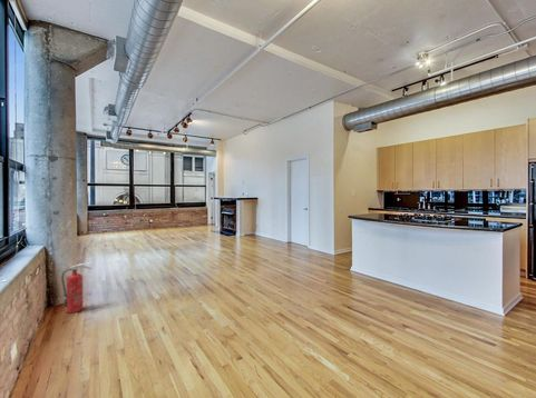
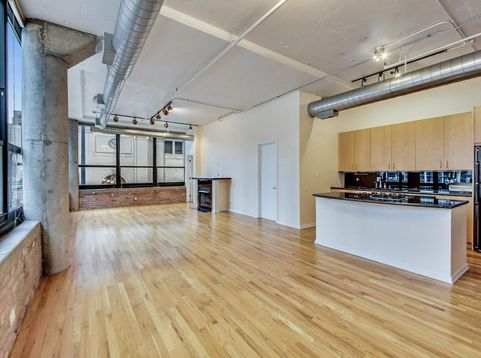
- fire extinguisher [60,261,92,314]
